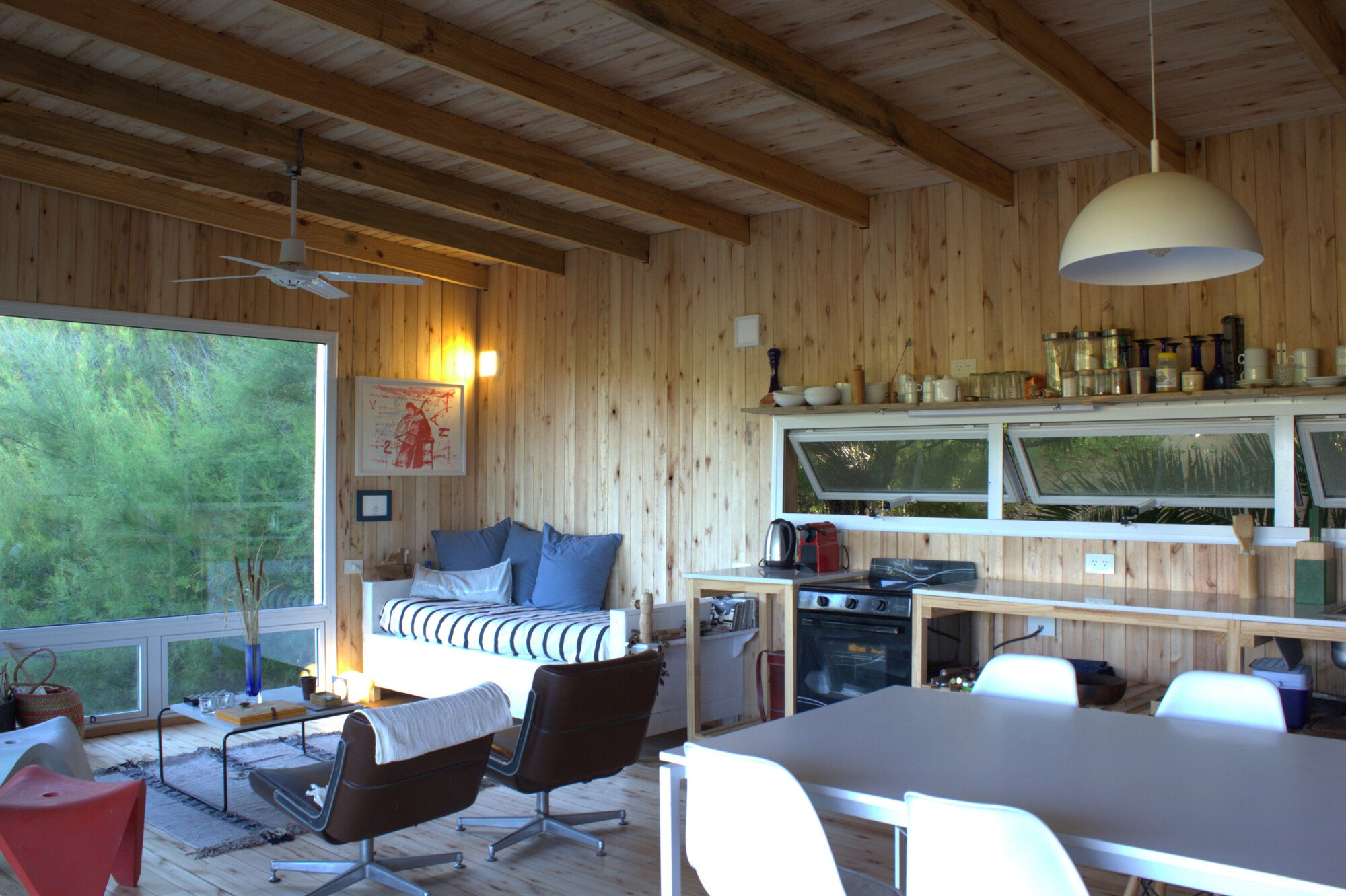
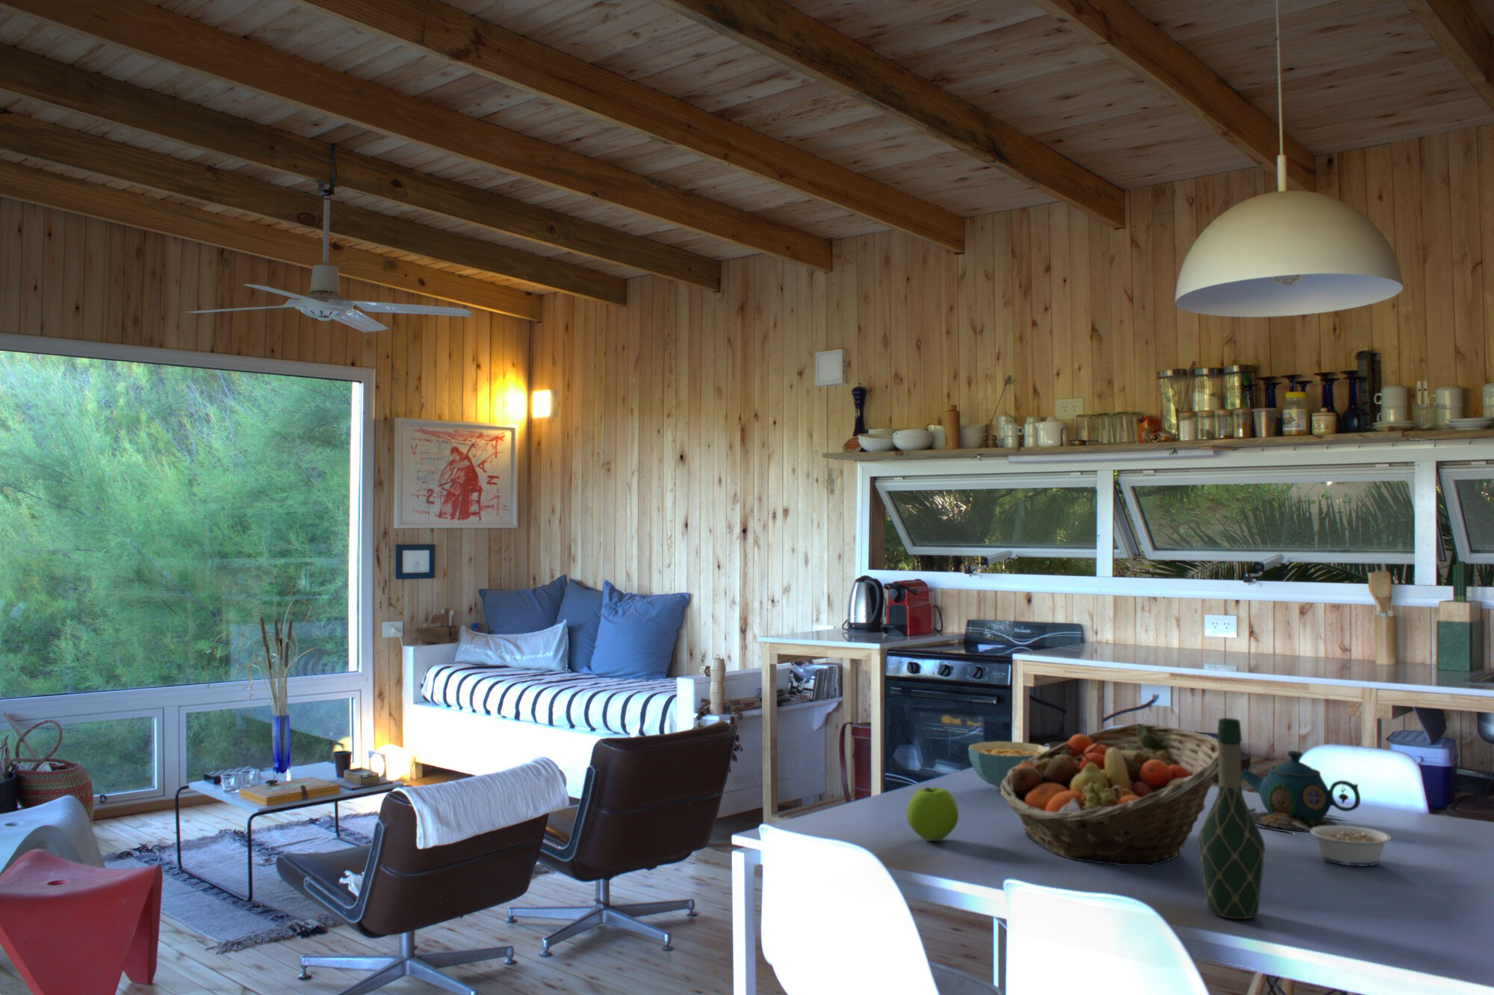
+ teapot [1242,750,1361,834]
+ fruit basket [999,722,1219,868]
+ legume [1294,823,1392,866]
+ apple [906,786,959,842]
+ wine bottle [1198,717,1265,919]
+ cereal bowl [968,741,1051,791]
